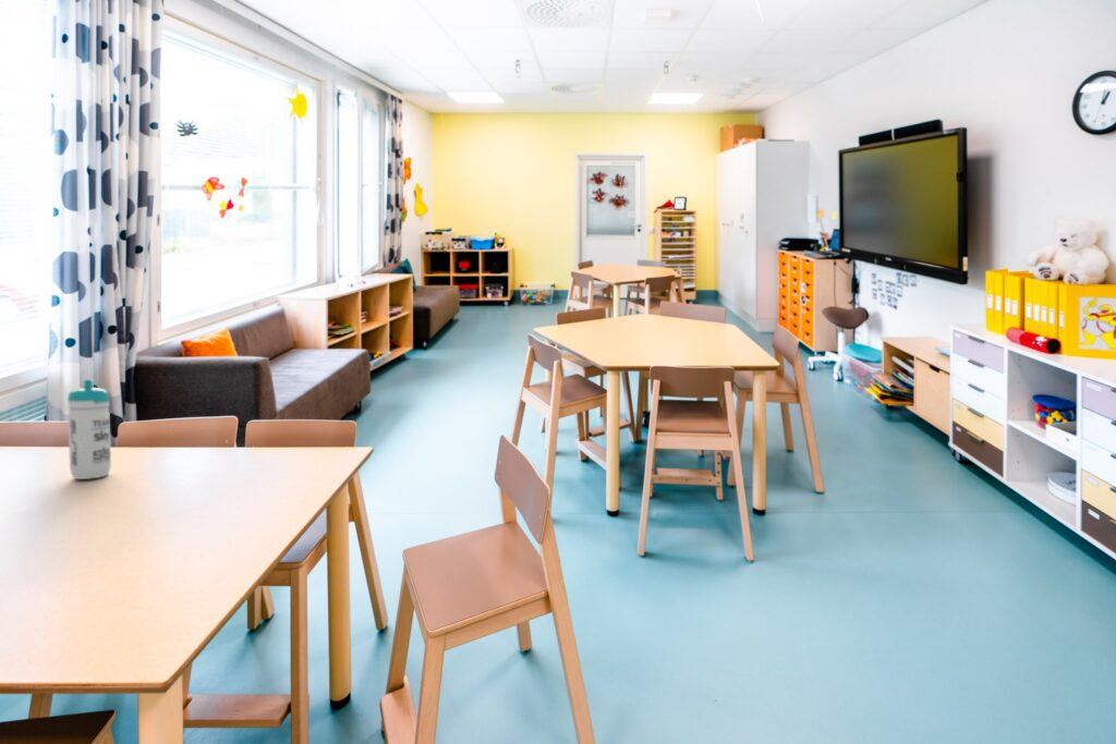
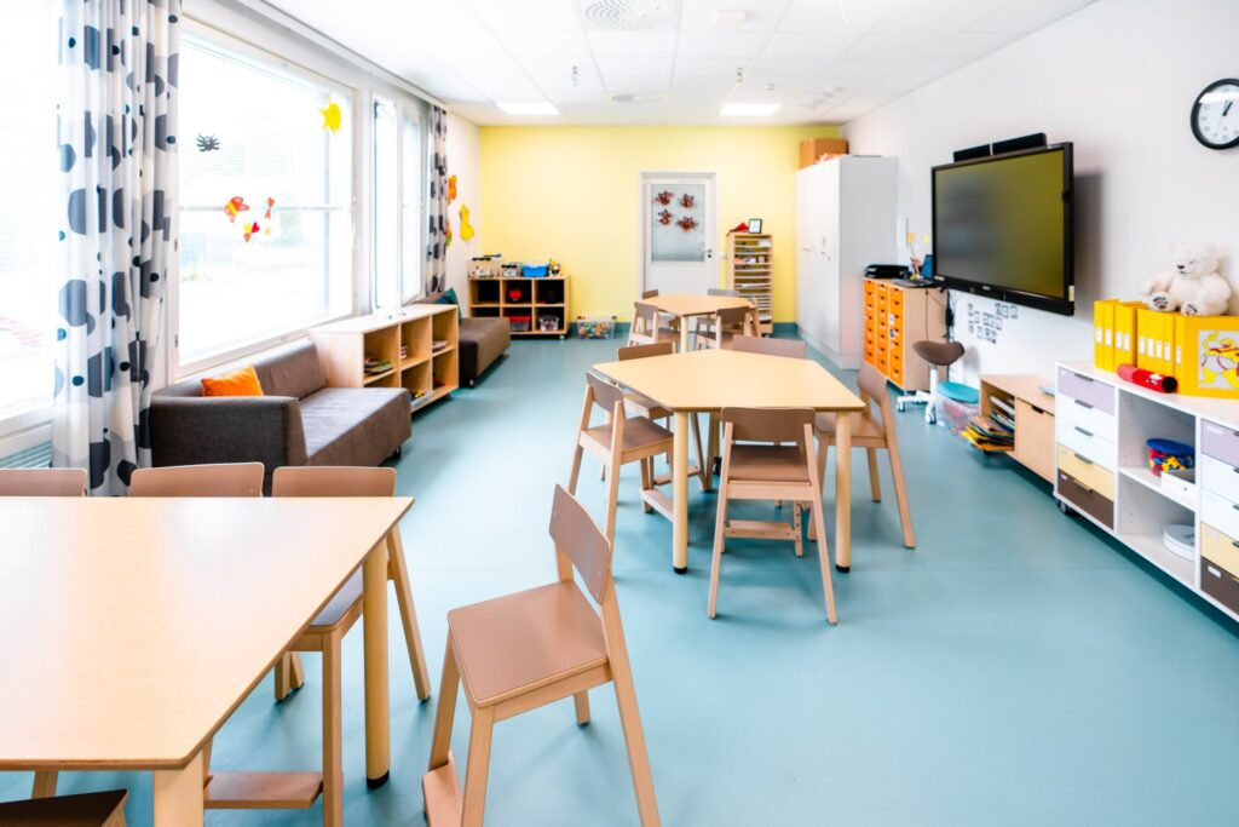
- water bottle [66,378,112,480]
